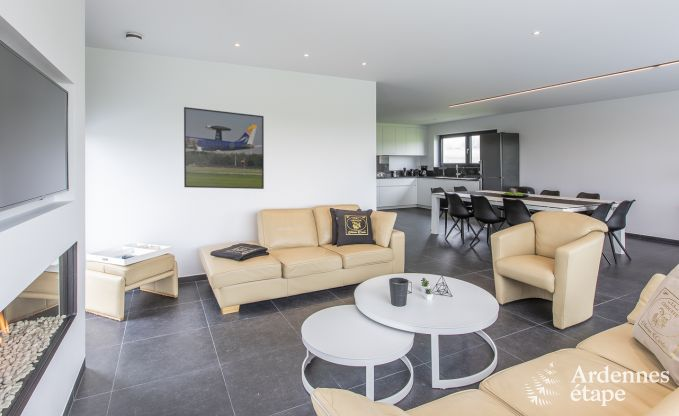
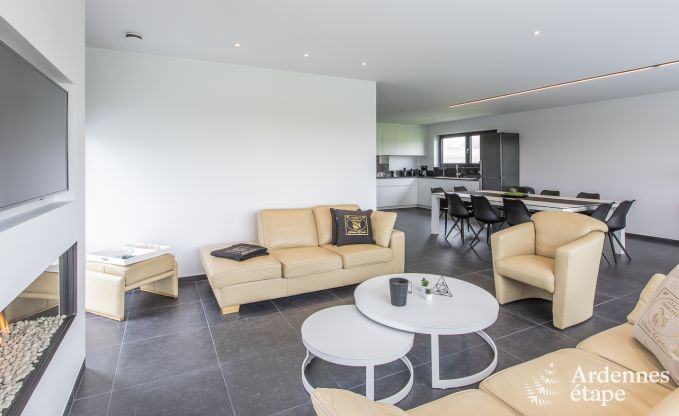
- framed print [183,106,265,190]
